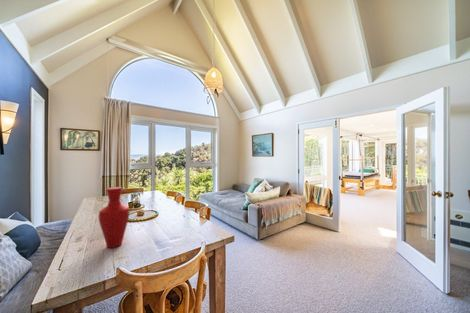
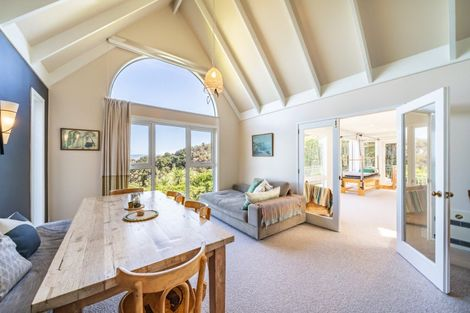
- vase [98,186,130,249]
